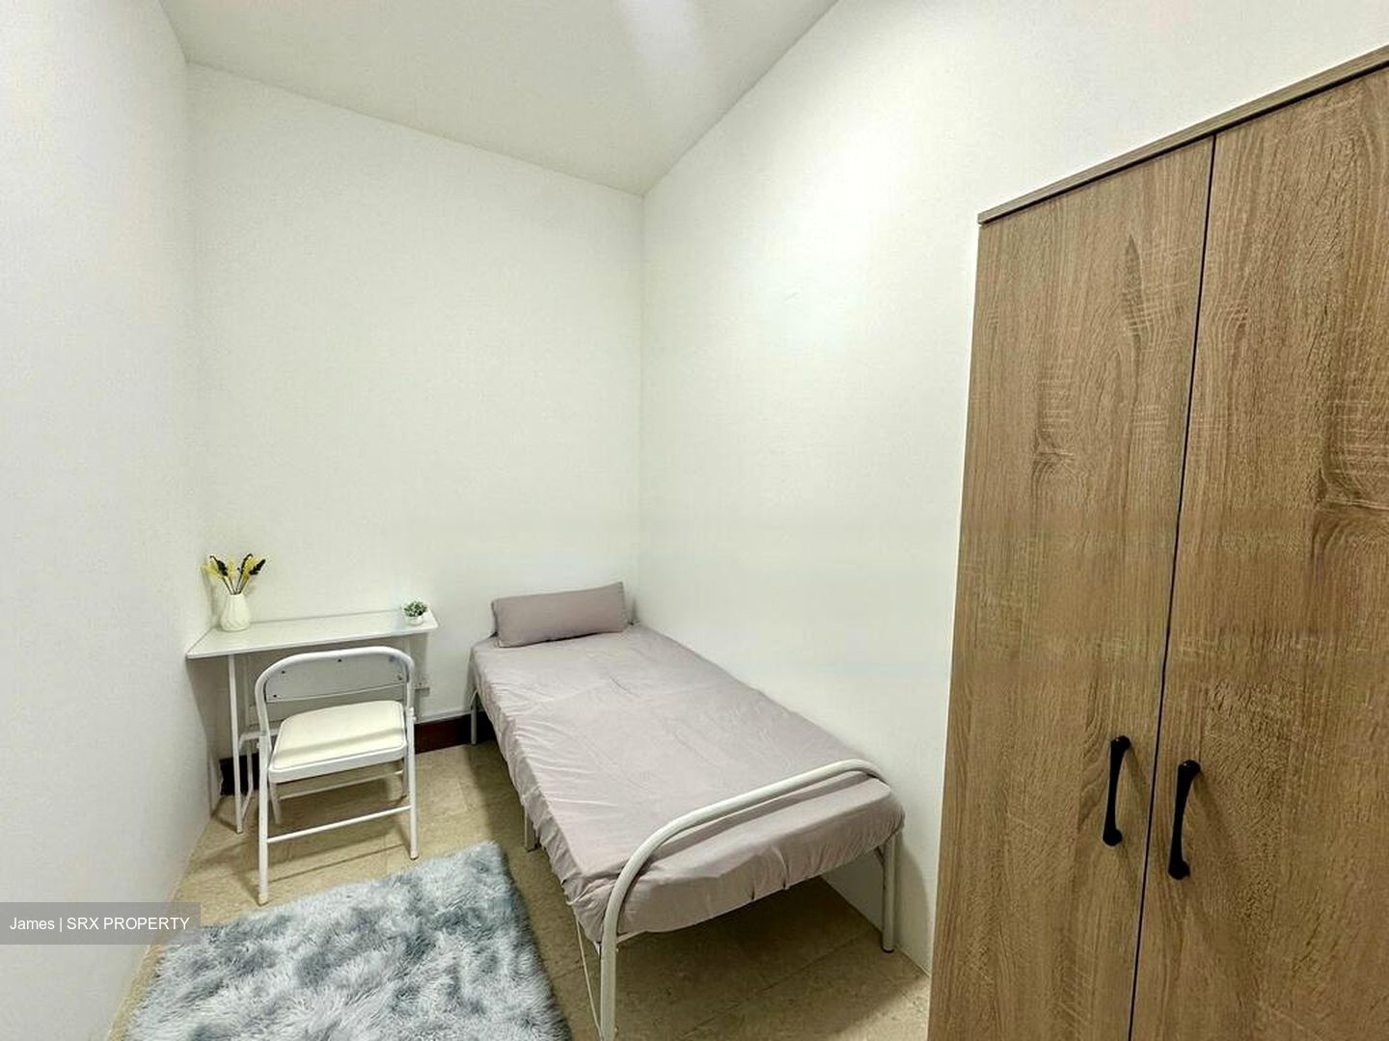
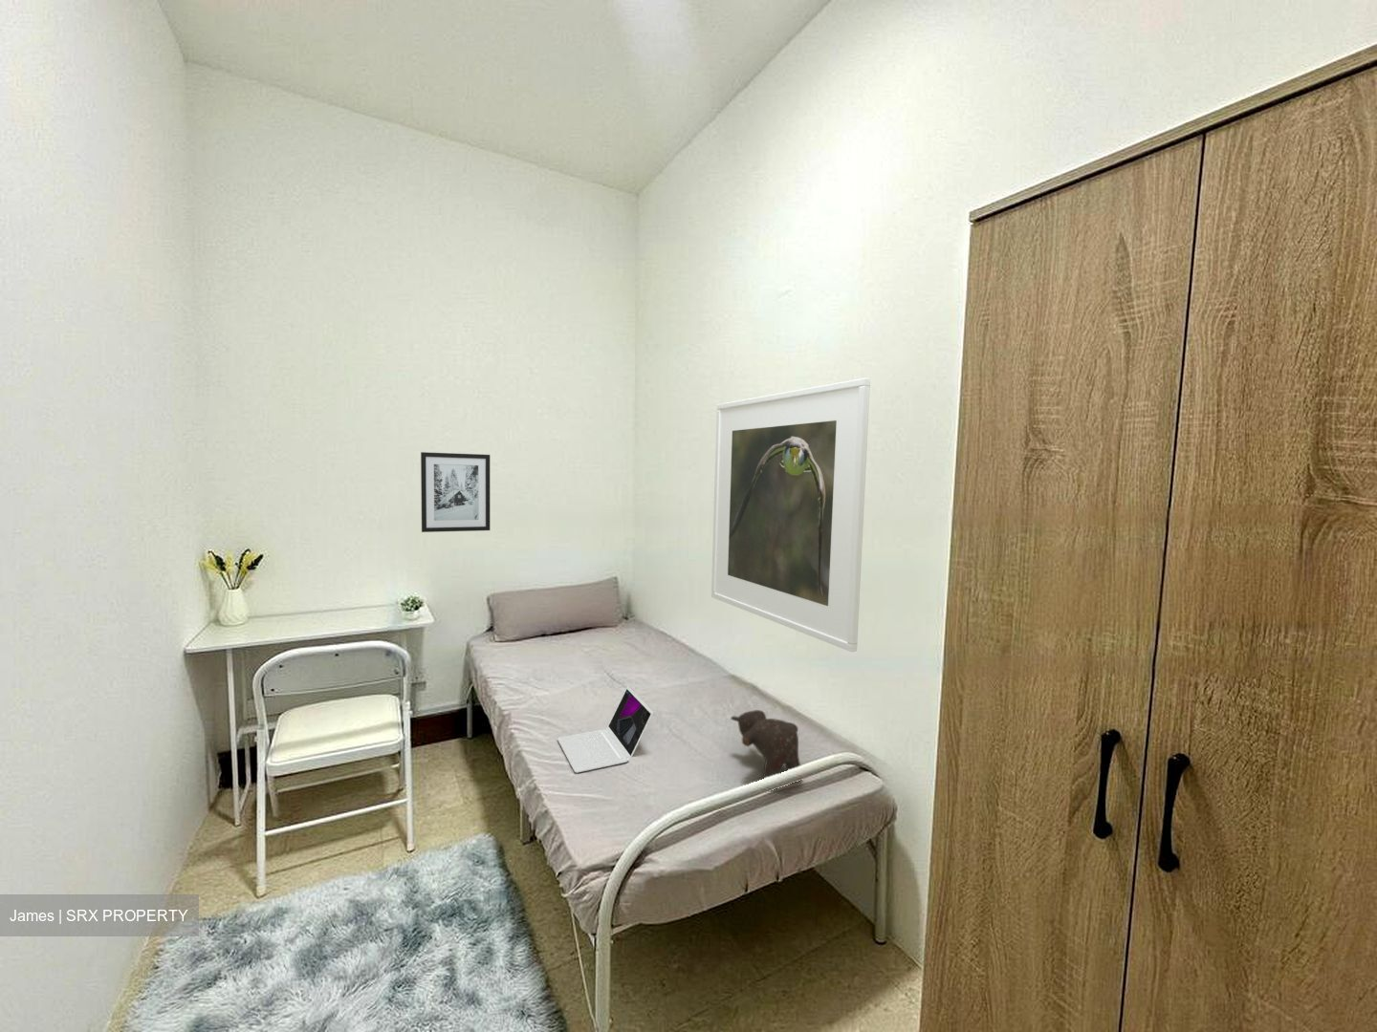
+ stuffed bear [730,709,801,778]
+ wall art [420,451,490,533]
+ laptop [556,685,654,774]
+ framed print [710,376,871,653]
